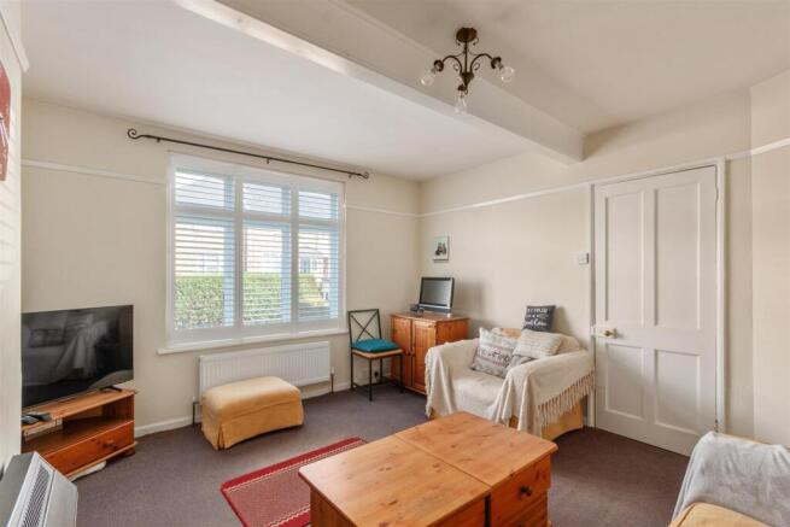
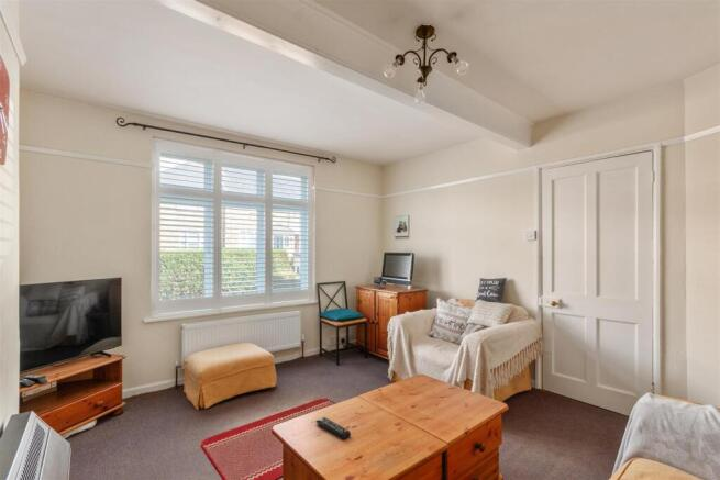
+ remote control [314,416,352,440]
